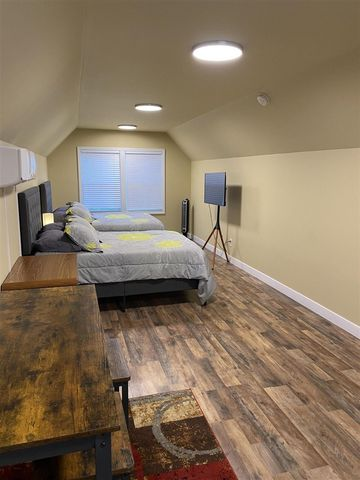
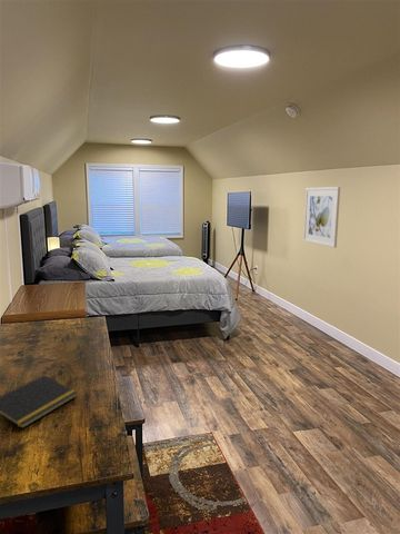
+ notepad [0,374,78,429]
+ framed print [302,186,341,249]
